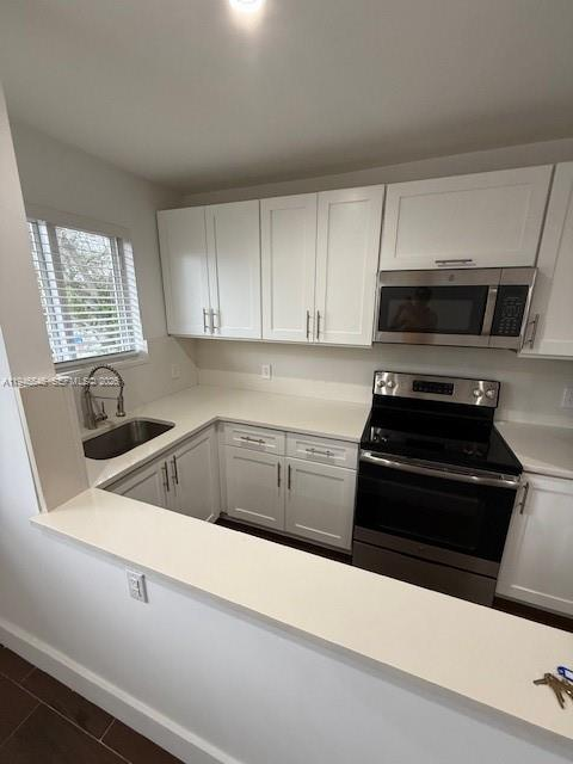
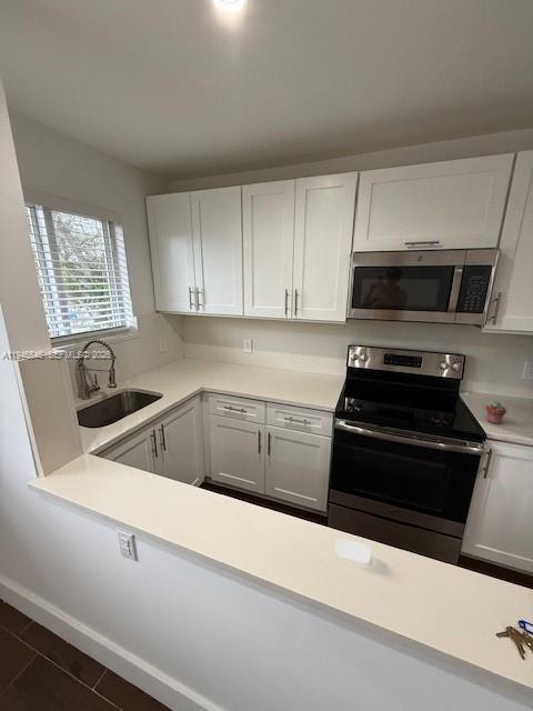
+ potted succulent [485,400,507,425]
+ soap bar [334,538,372,564]
